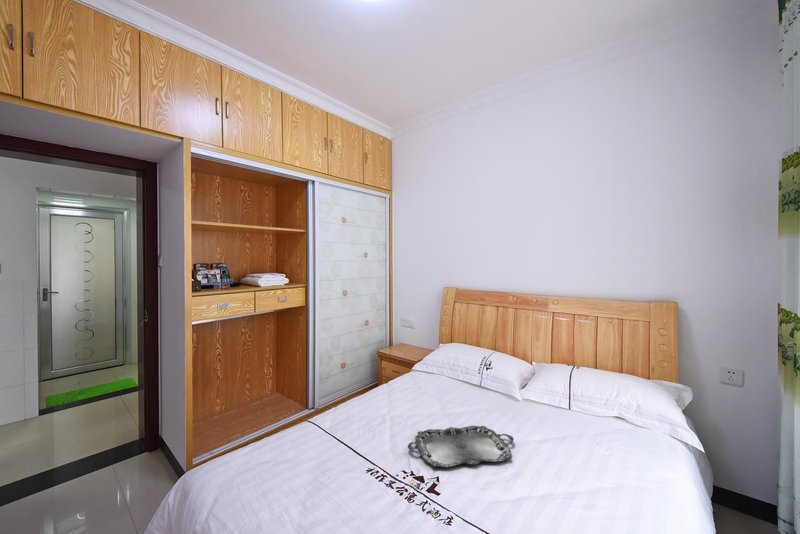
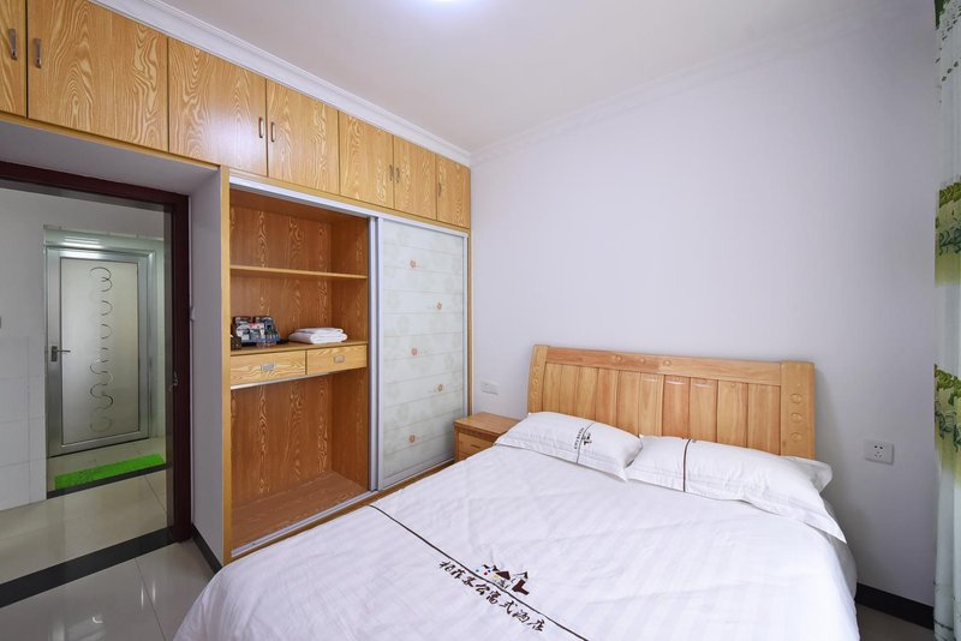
- serving tray [407,425,515,468]
